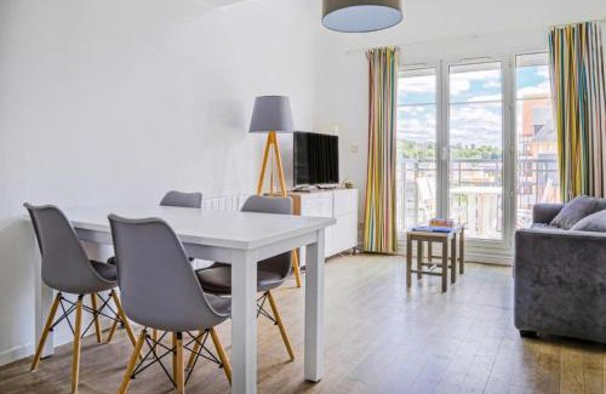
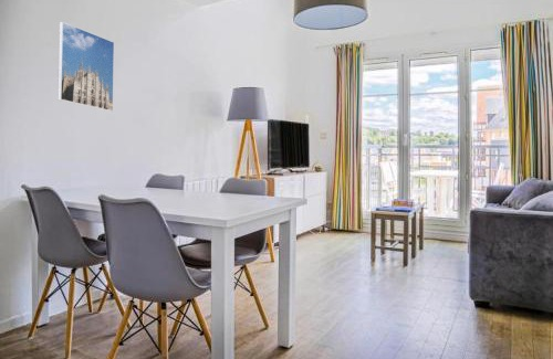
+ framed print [56,20,115,113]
